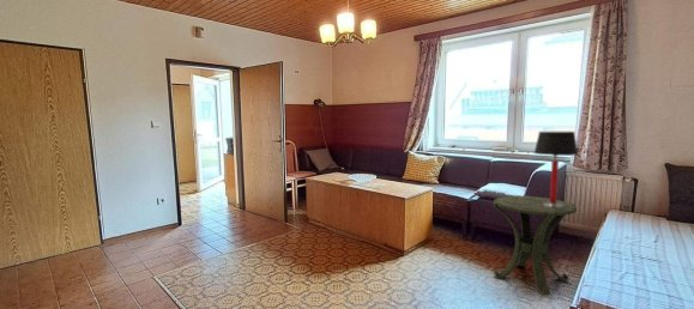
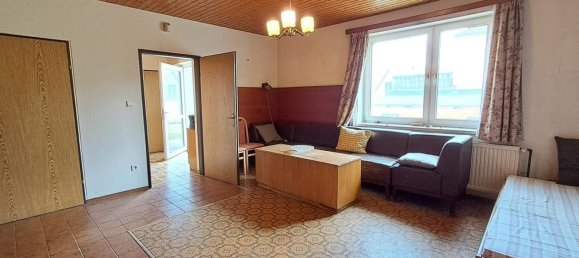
- side table [493,194,578,296]
- table lamp [533,131,579,207]
